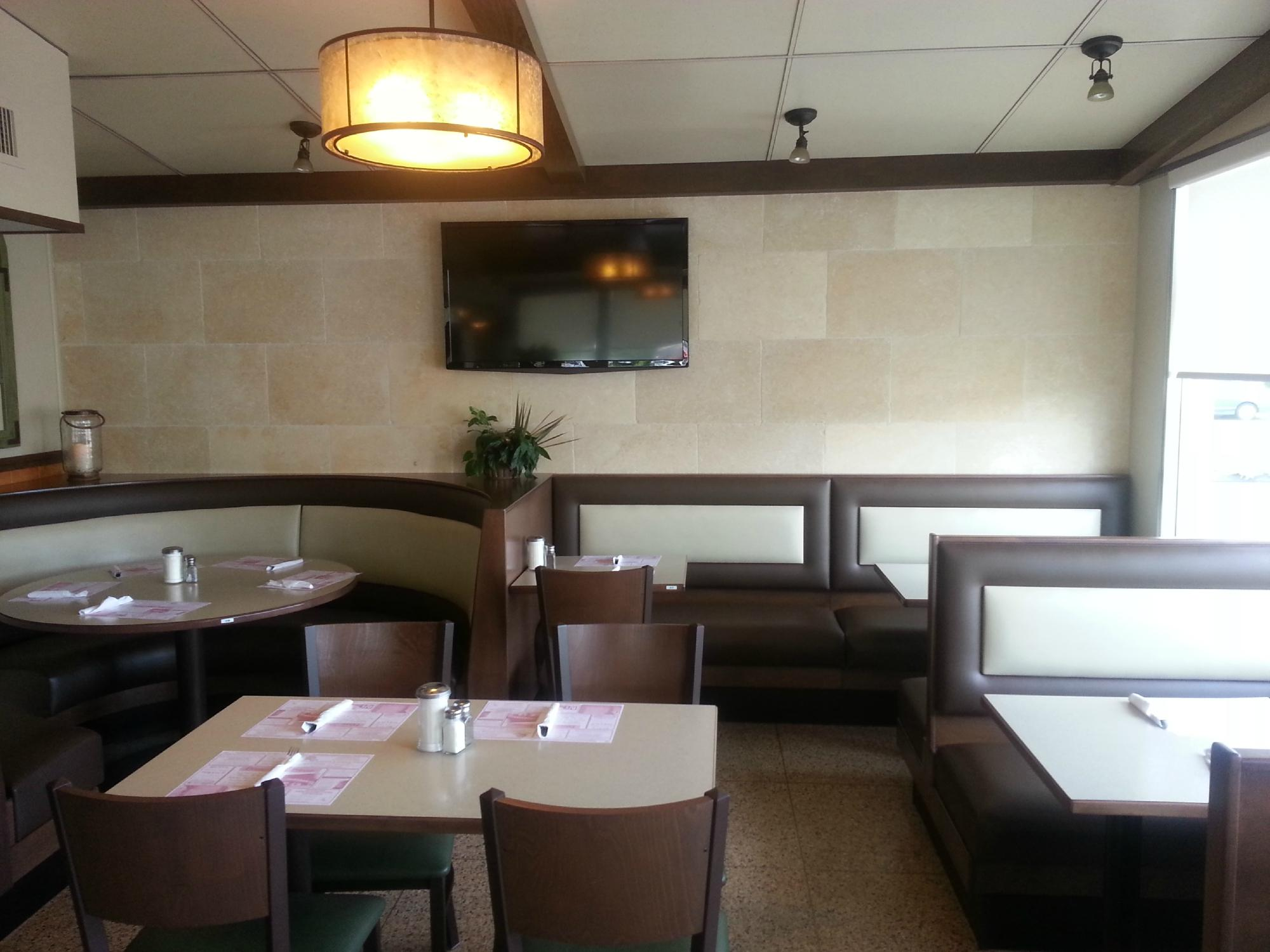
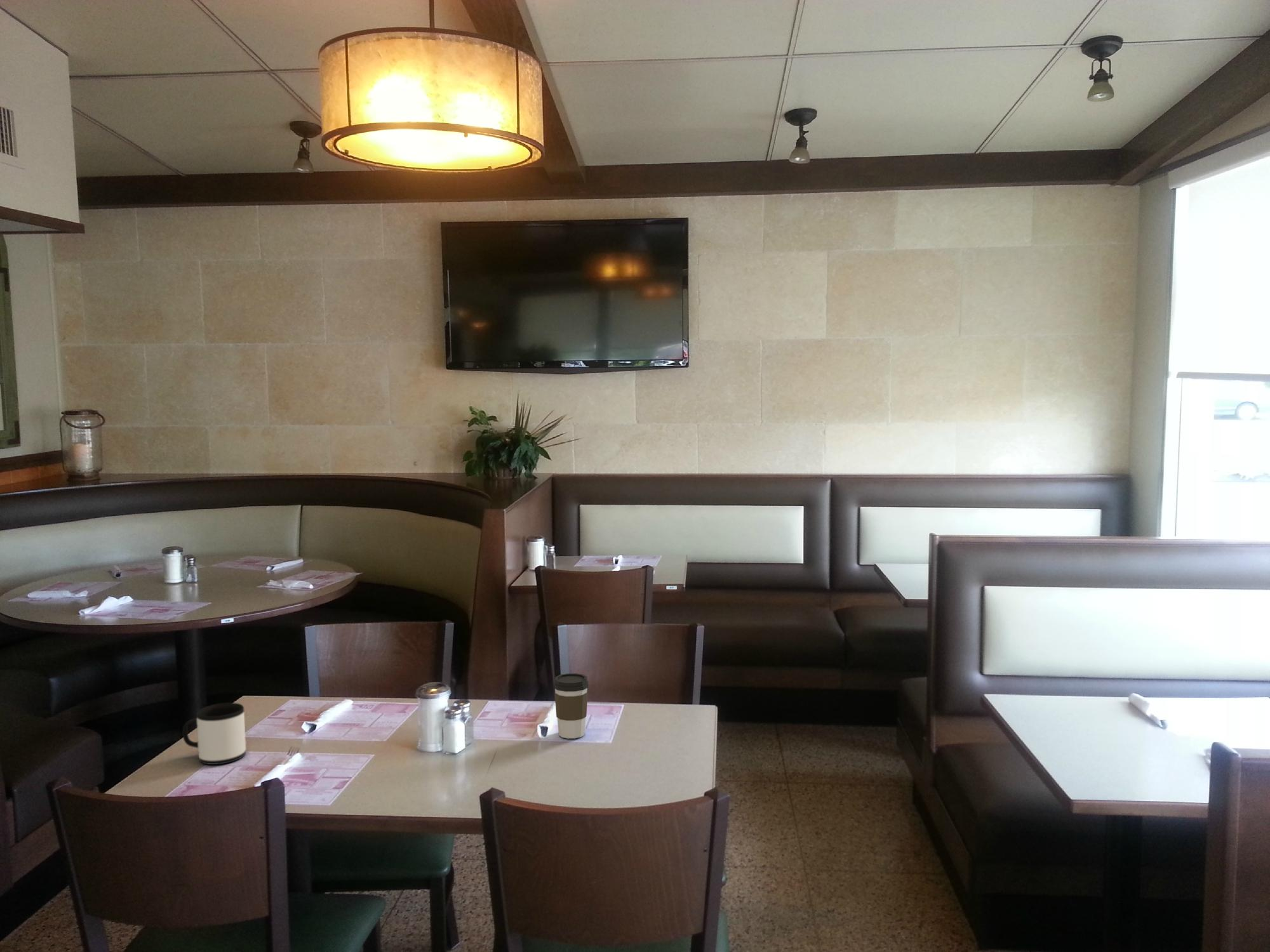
+ coffee cup [553,673,589,739]
+ mug [182,702,246,765]
